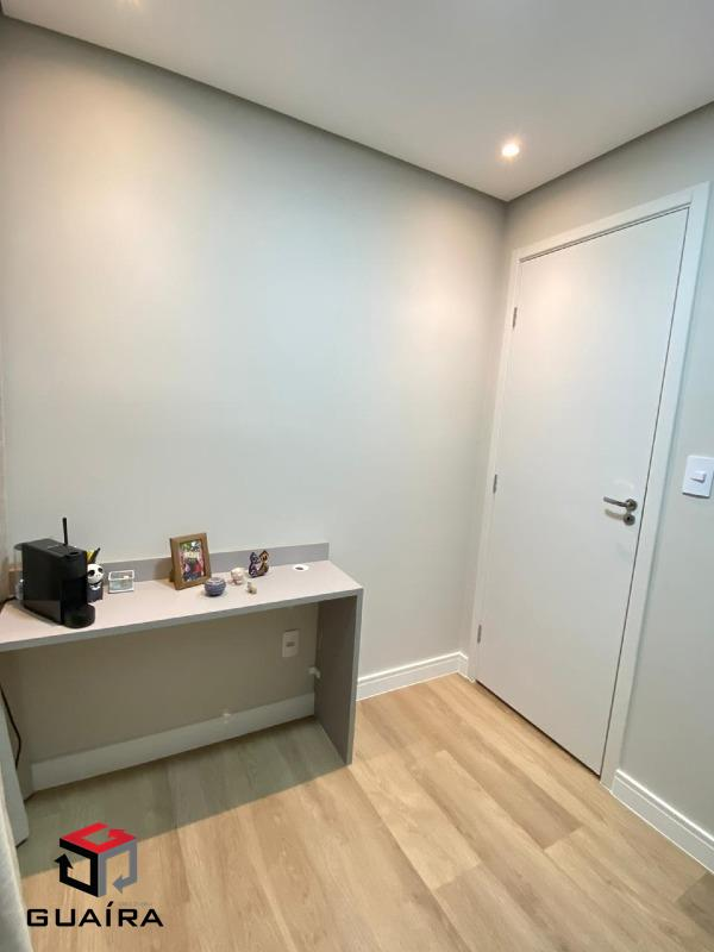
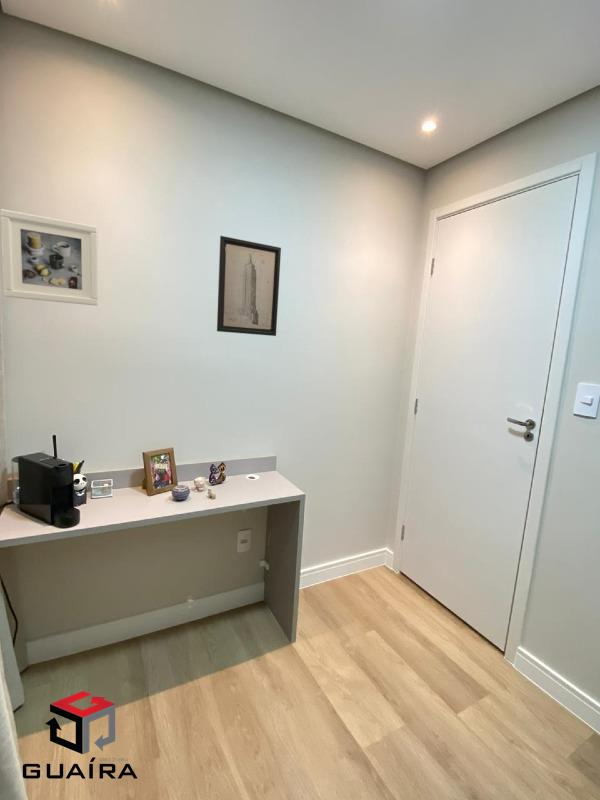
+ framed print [0,208,99,307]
+ wall art [216,235,282,337]
